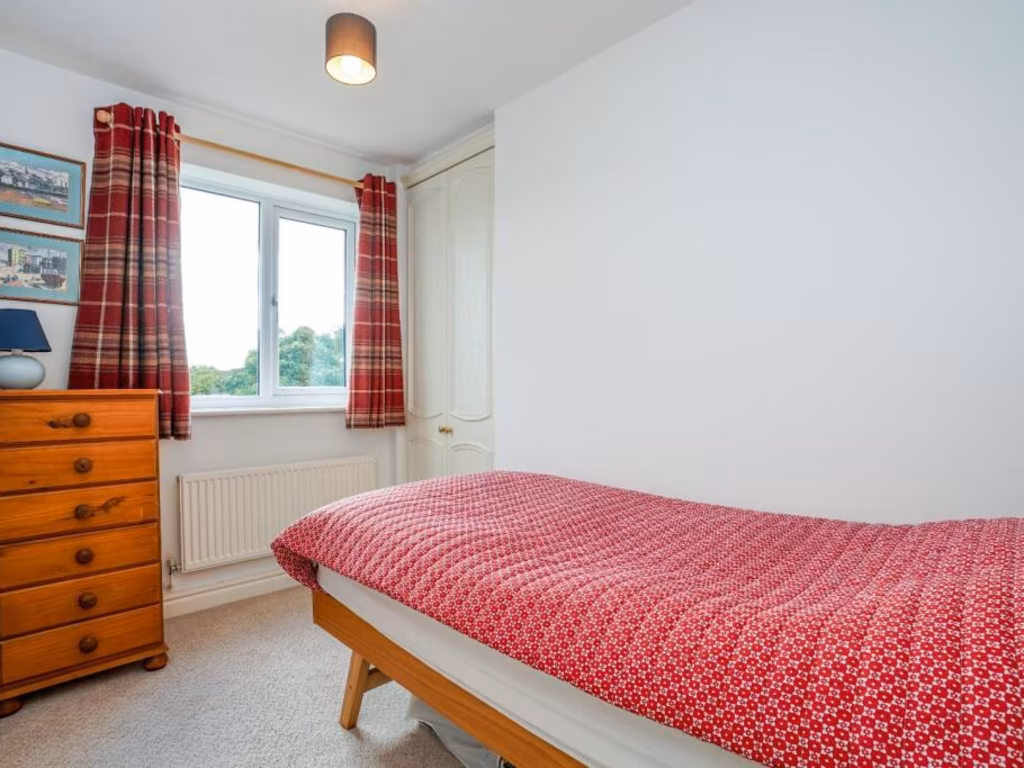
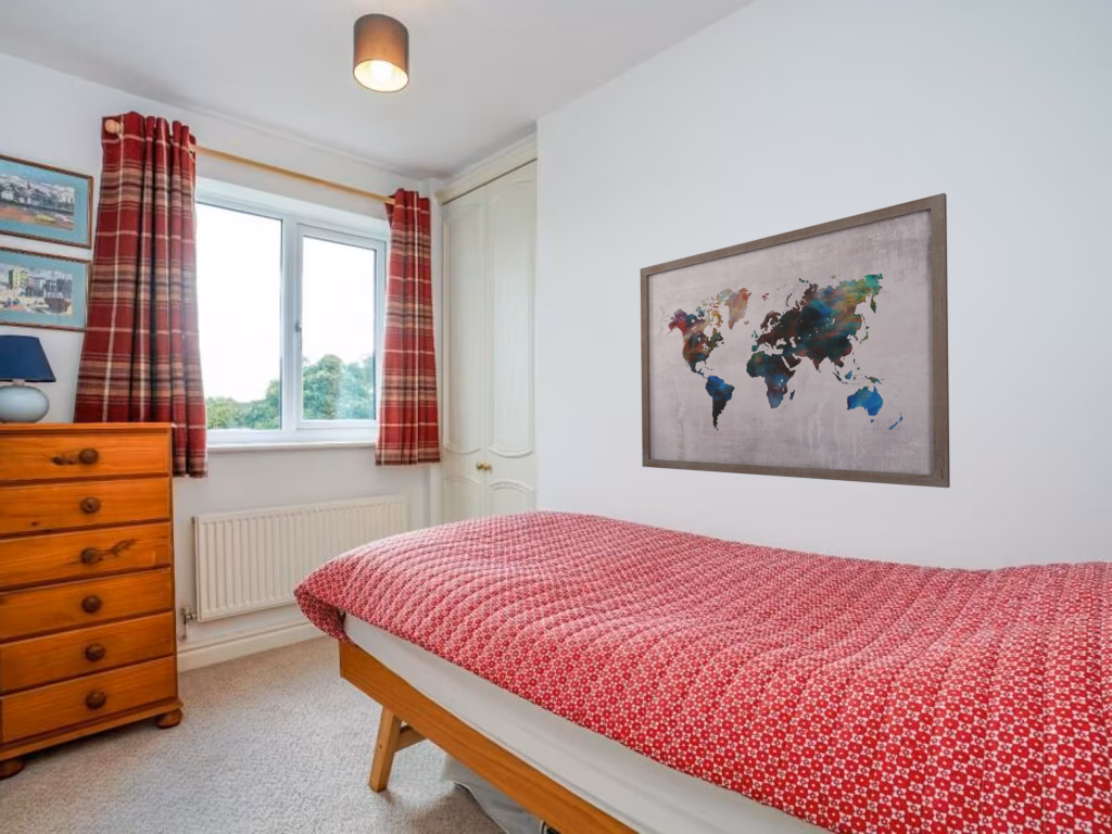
+ wall art [640,192,951,489]
